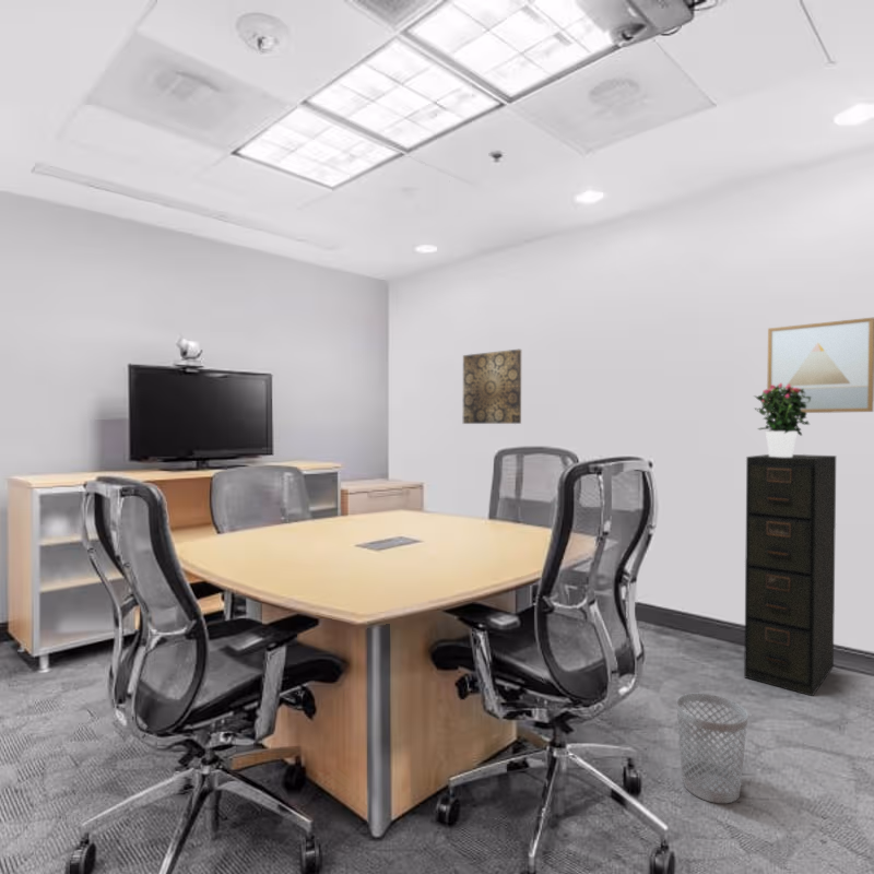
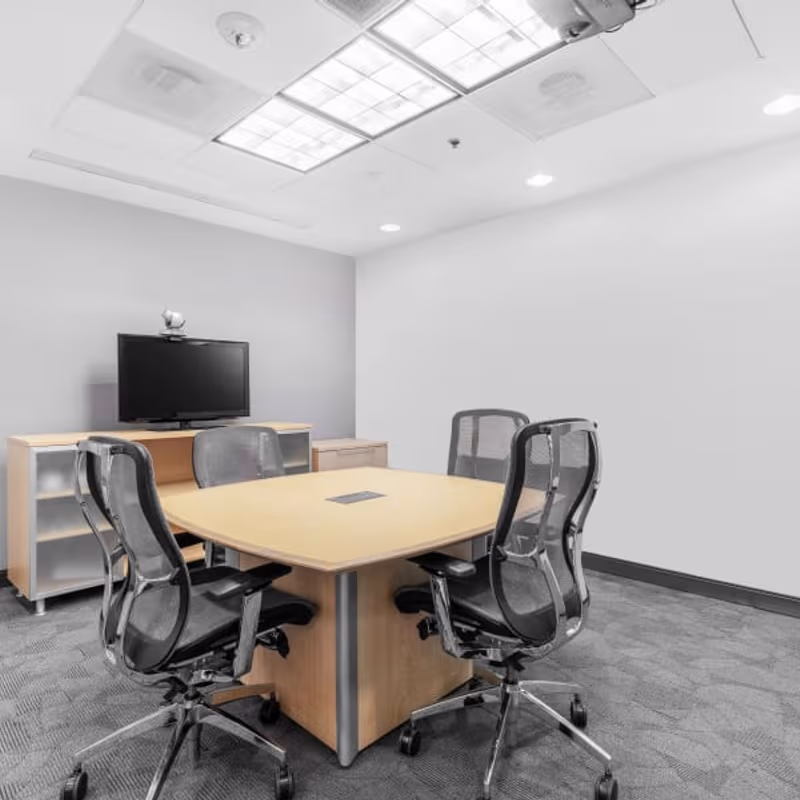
- wall art [766,317,874,414]
- filing cabinet [743,453,837,697]
- wall art [462,349,522,425]
- wastebasket [675,693,749,804]
- potted flower [752,383,812,457]
